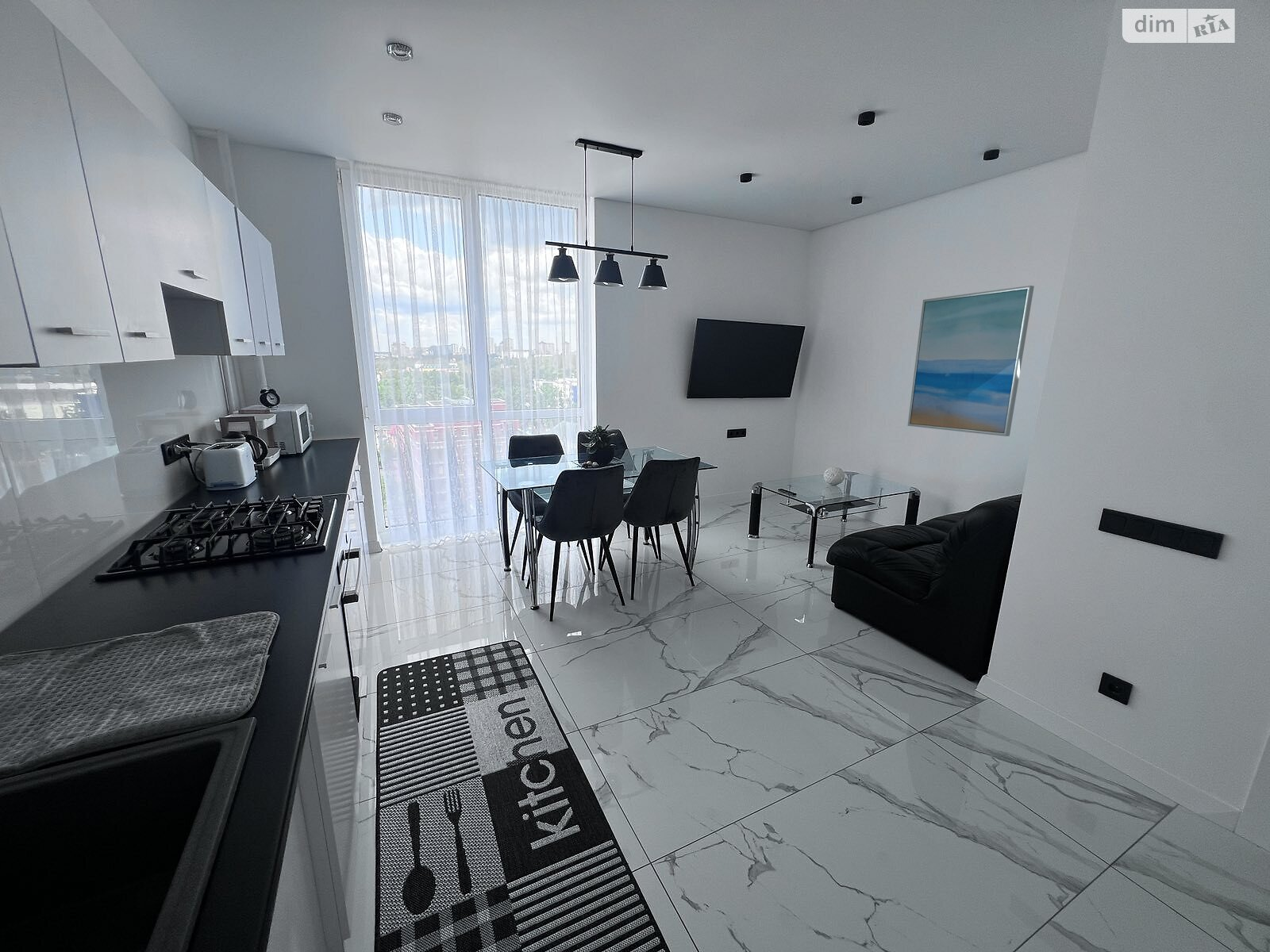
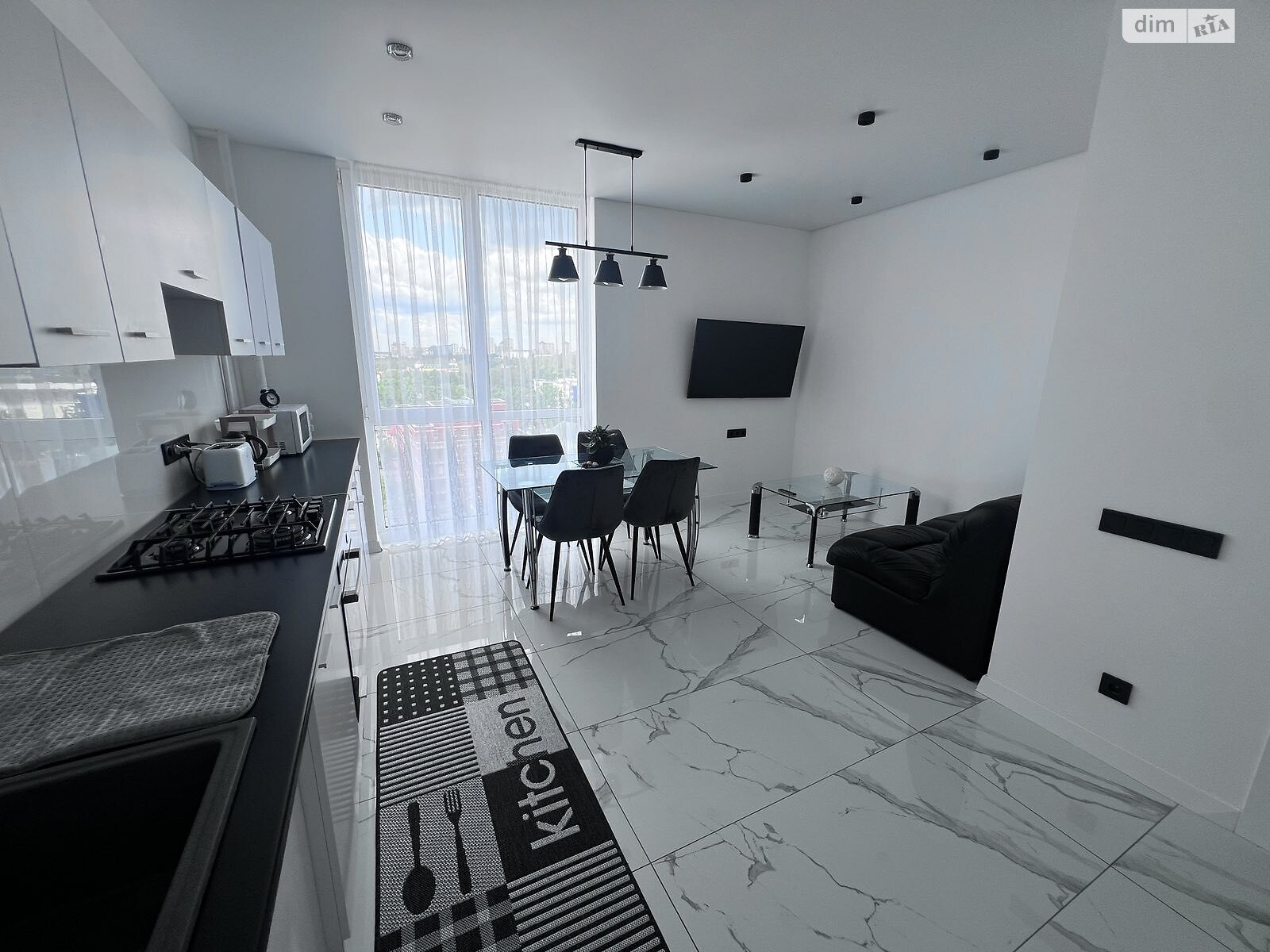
- wall art [907,285,1035,437]
